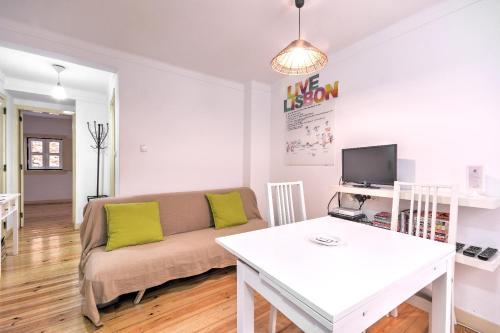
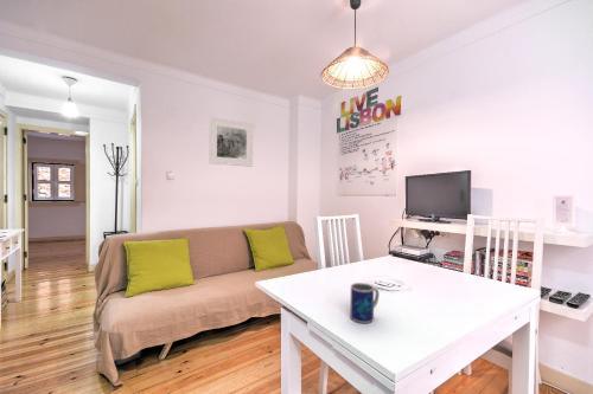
+ mug [349,282,381,324]
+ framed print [208,116,254,168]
